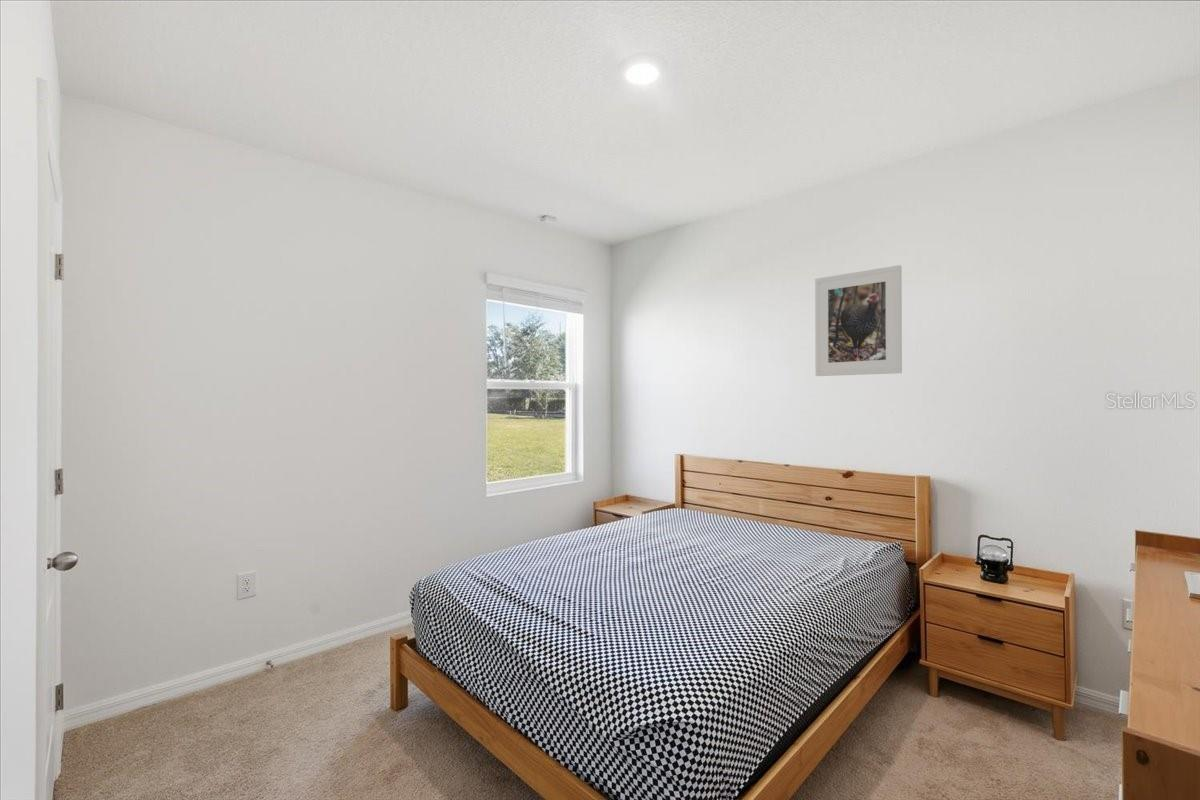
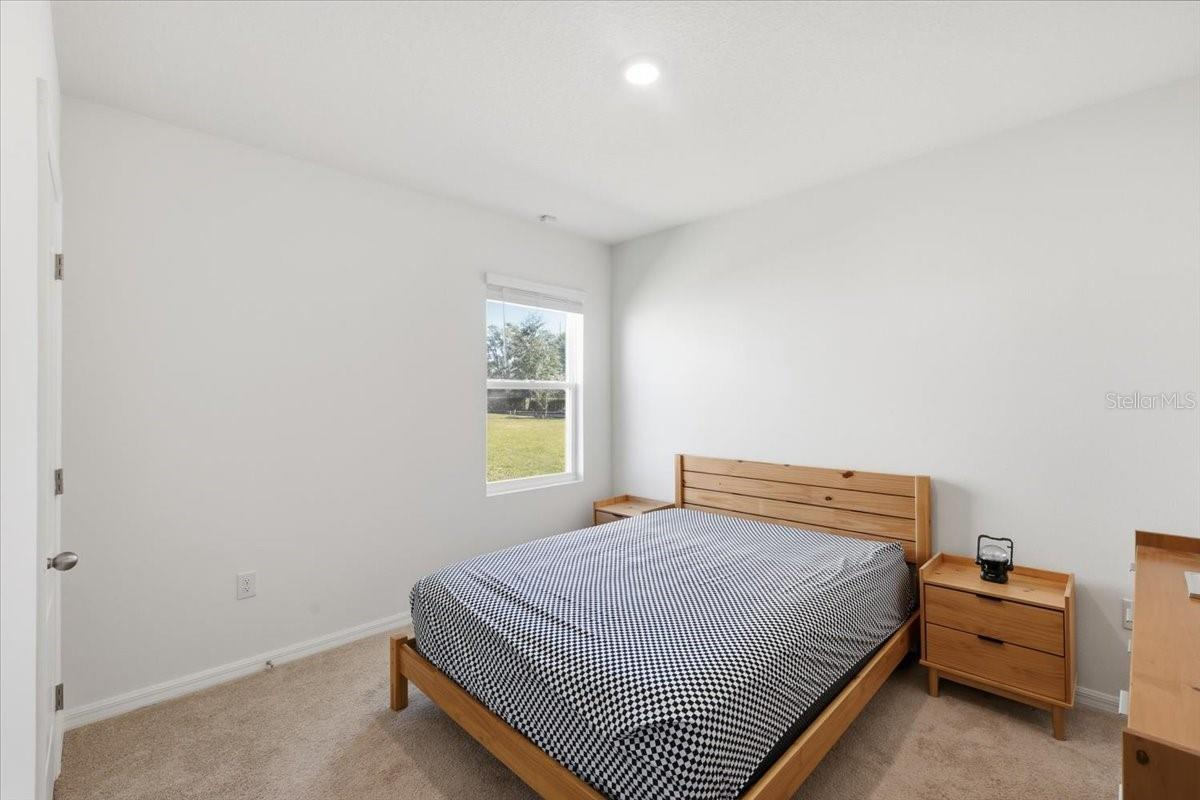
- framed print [814,264,903,377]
